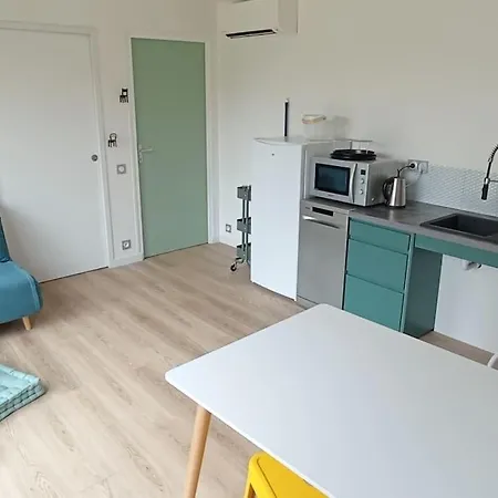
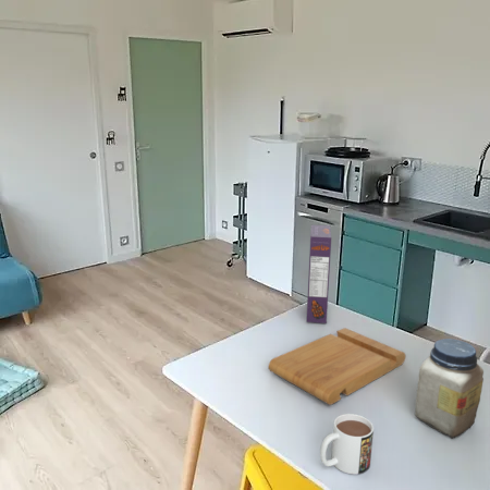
+ jar [414,338,485,440]
+ mug [319,413,375,476]
+ cutting board [268,327,406,406]
+ cereal box [306,224,332,324]
